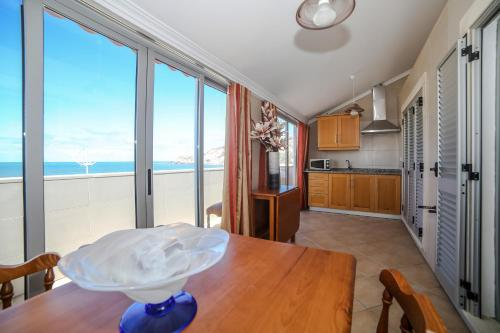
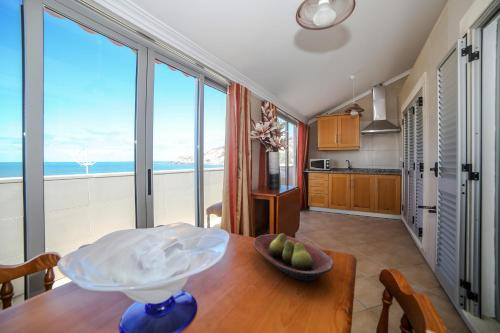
+ fruit bowl [252,232,335,282]
